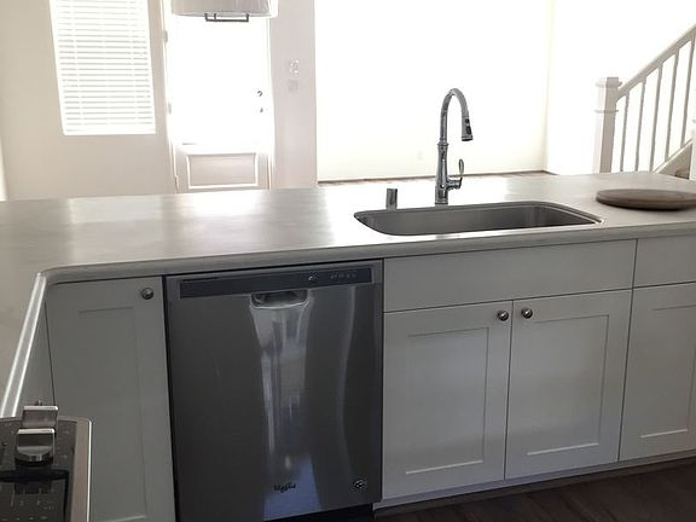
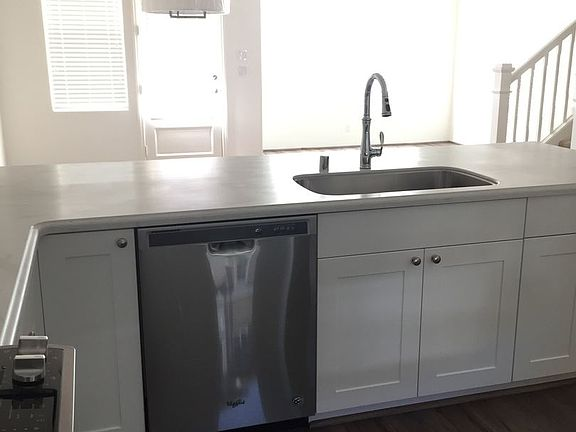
- cutting board [594,187,696,209]
